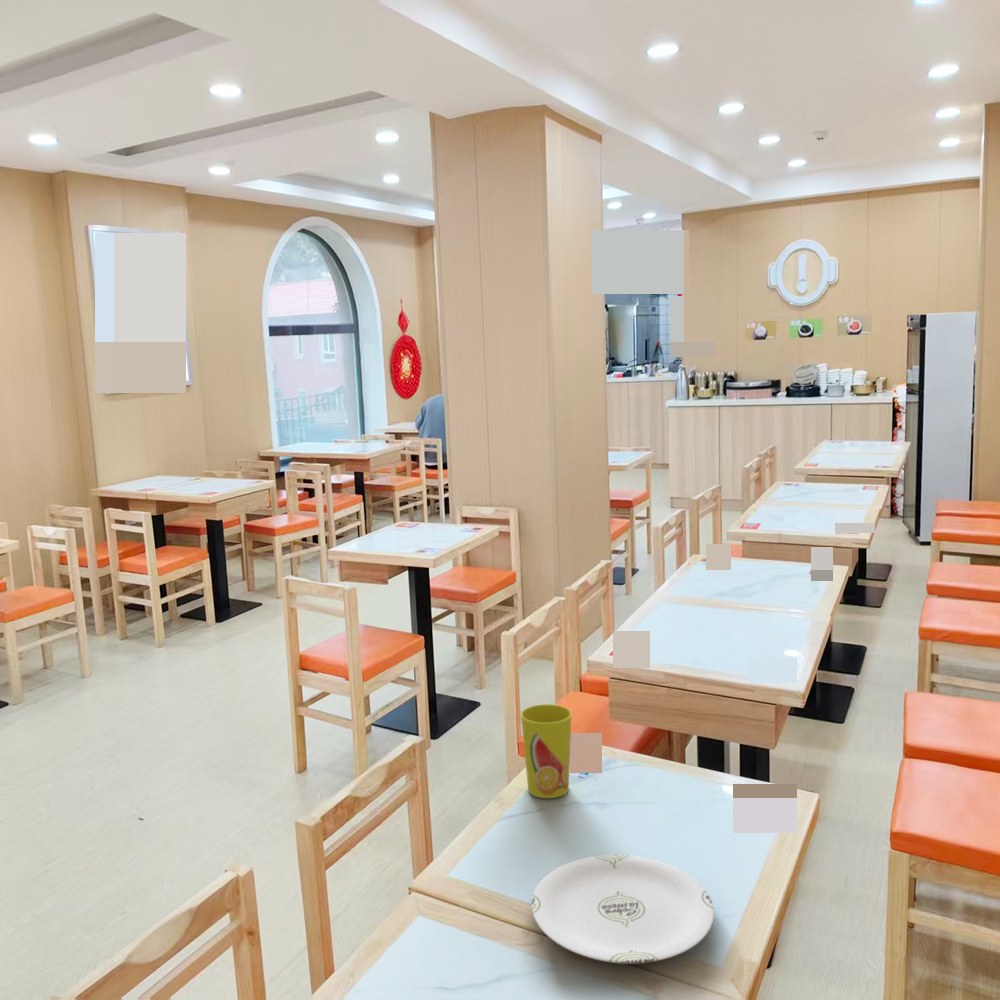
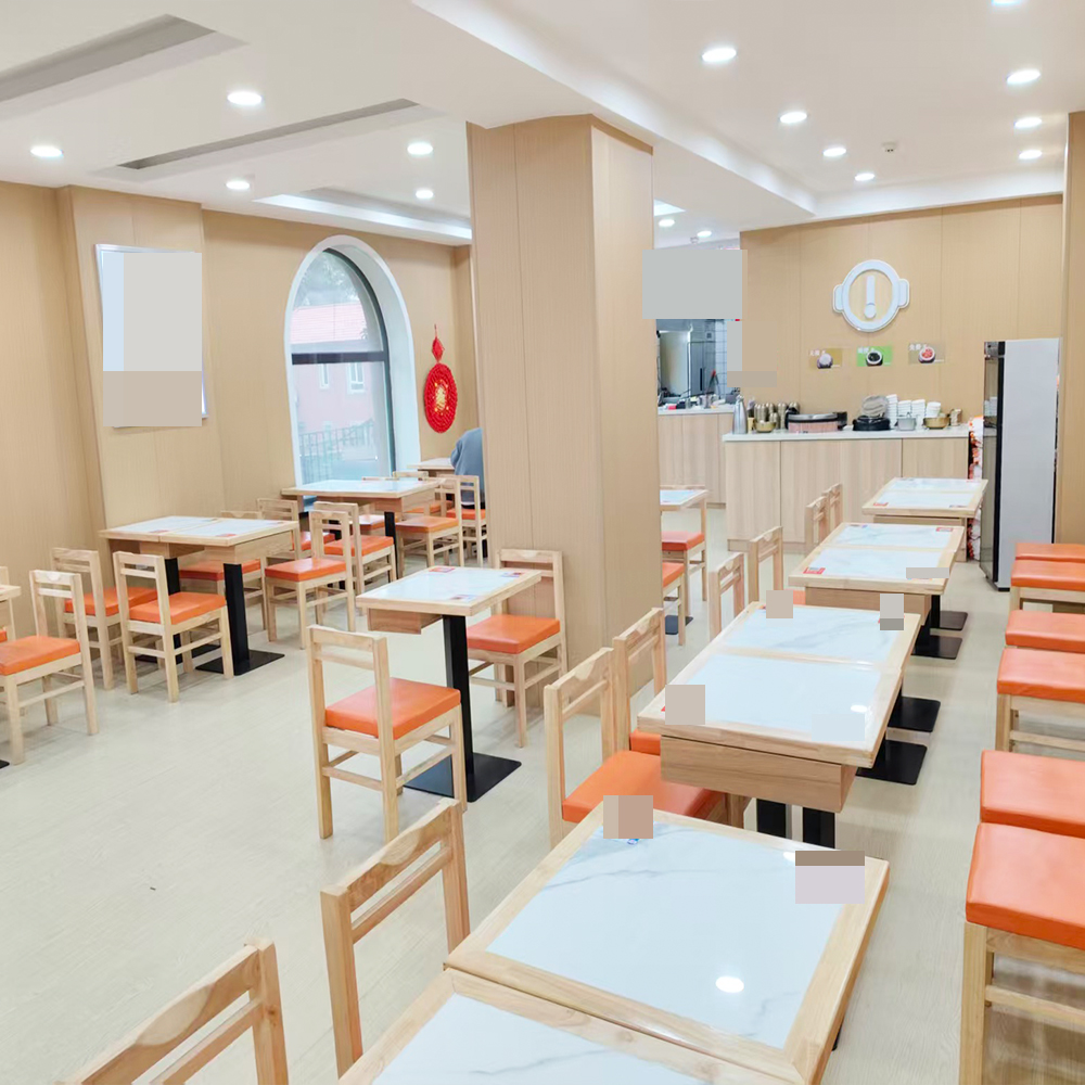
- plate [530,854,715,965]
- cup [520,703,573,799]
